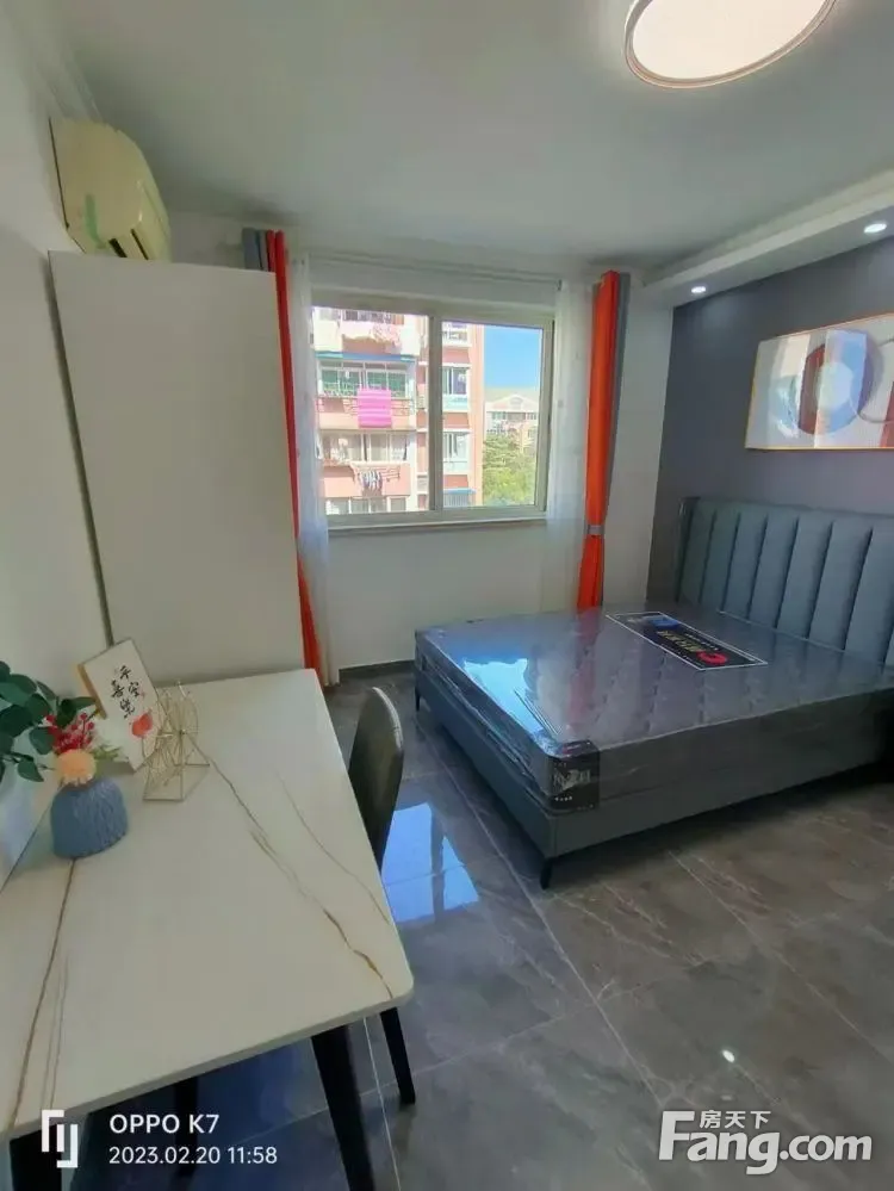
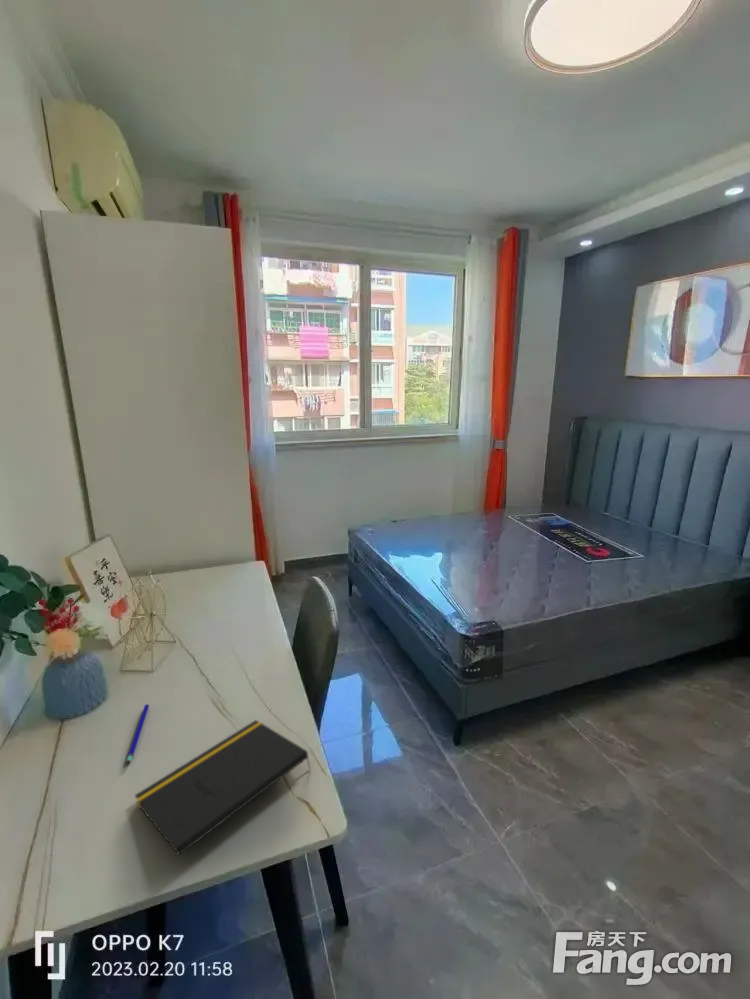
+ pen [125,703,150,766]
+ notepad [134,719,312,856]
